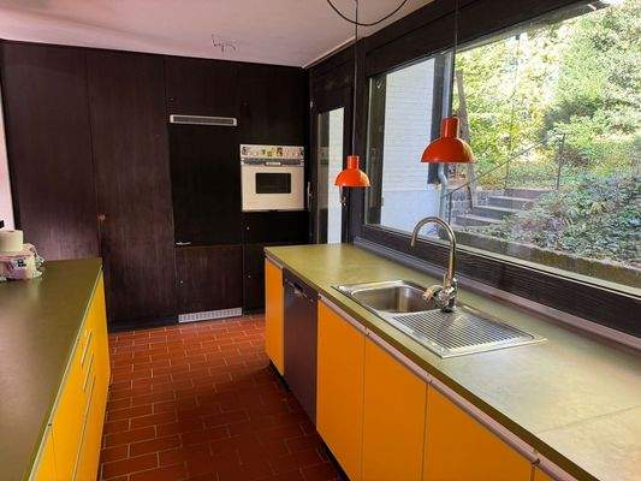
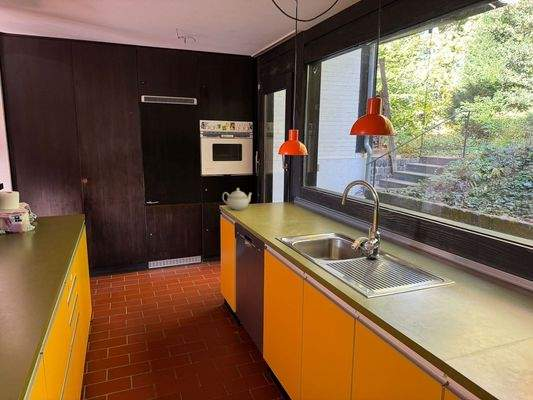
+ teapot [222,187,253,211]
